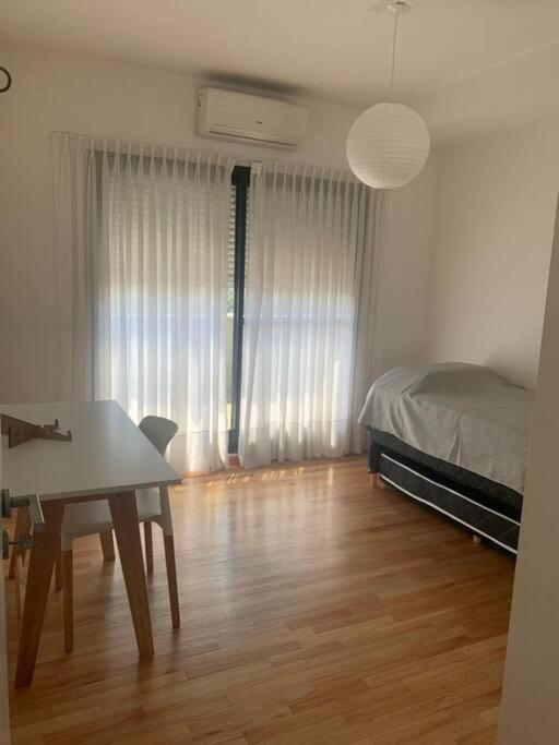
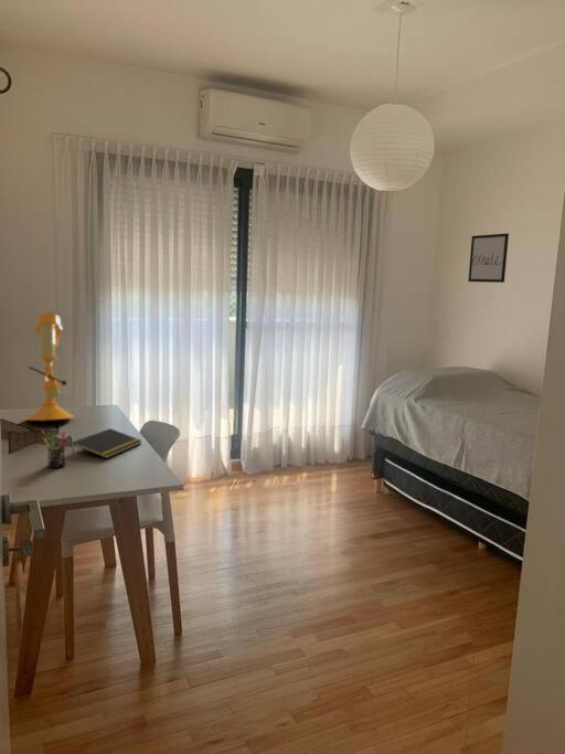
+ notepad [71,427,142,459]
+ wall art [467,232,510,284]
+ desk lamp [24,311,75,422]
+ pen holder [42,431,71,469]
